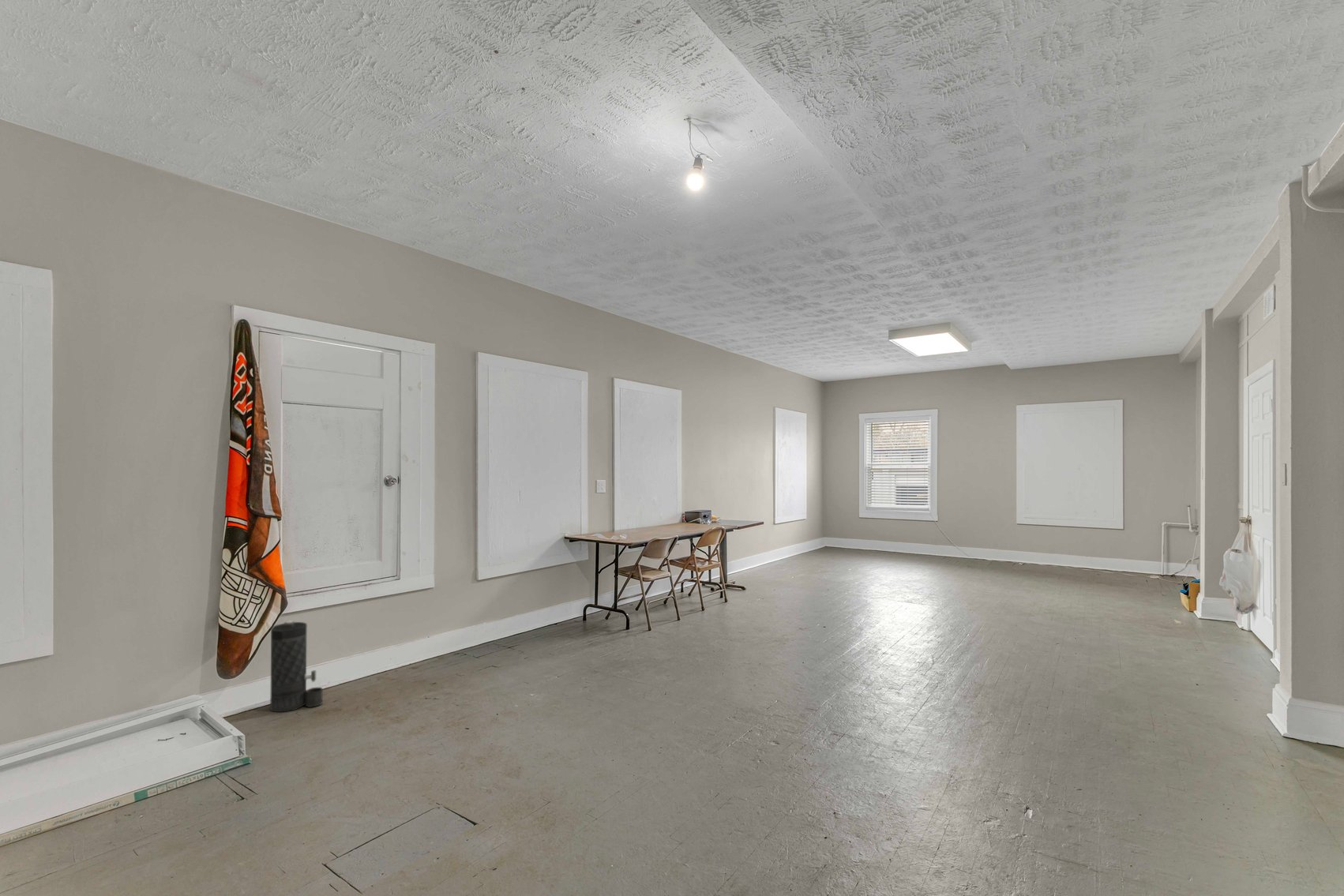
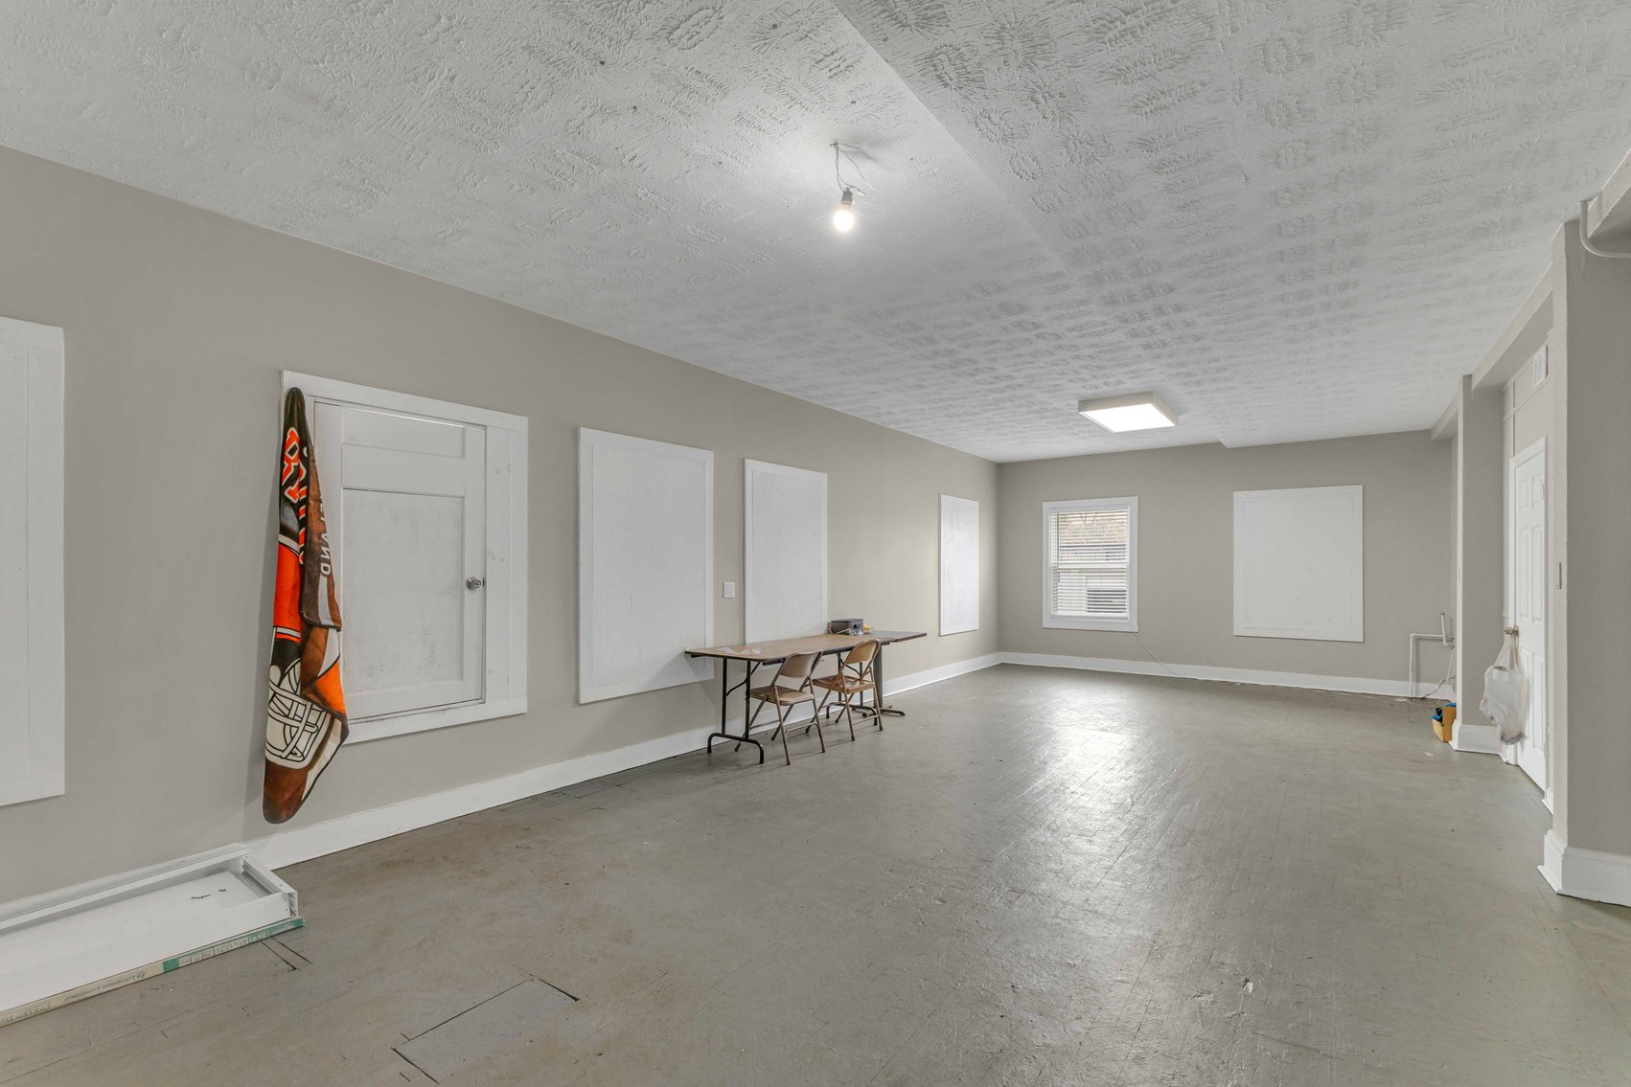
- canister [269,620,324,713]
